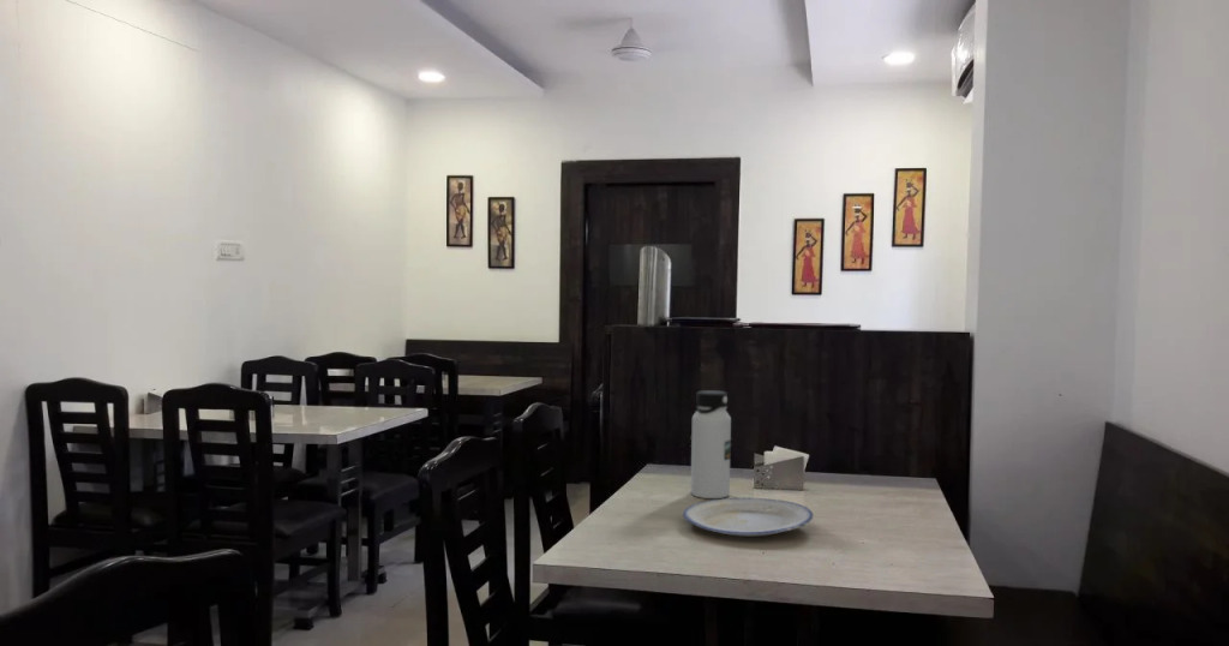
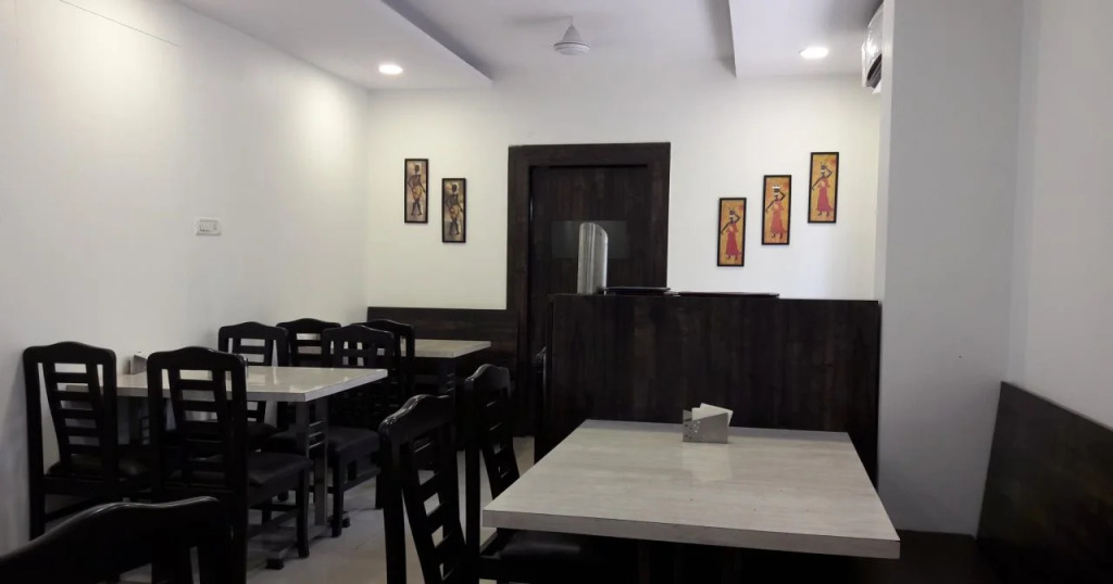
- plate [682,497,814,538]
- water bottle [690,389,732,500]
